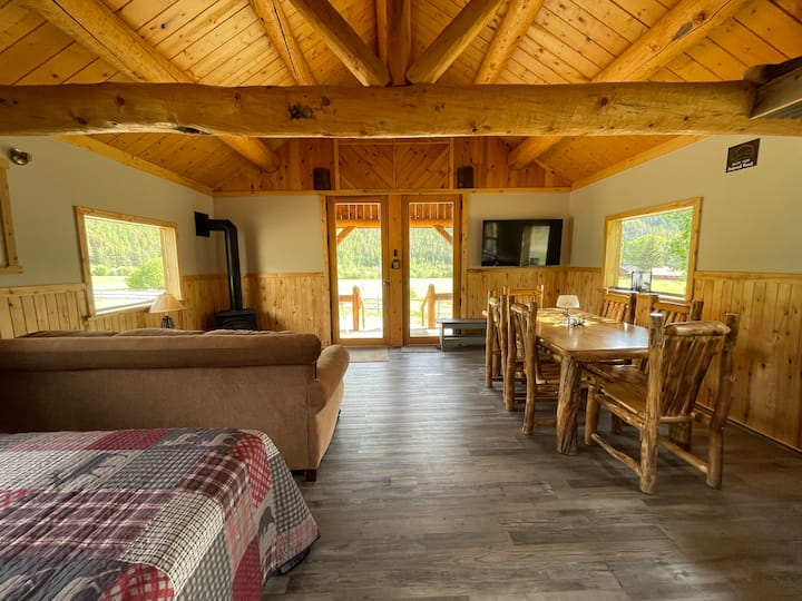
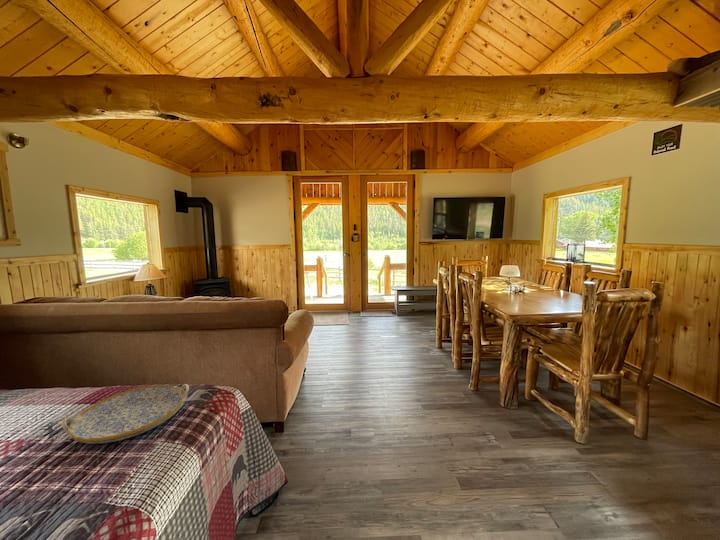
+ serving tray [60,383,190,444]
